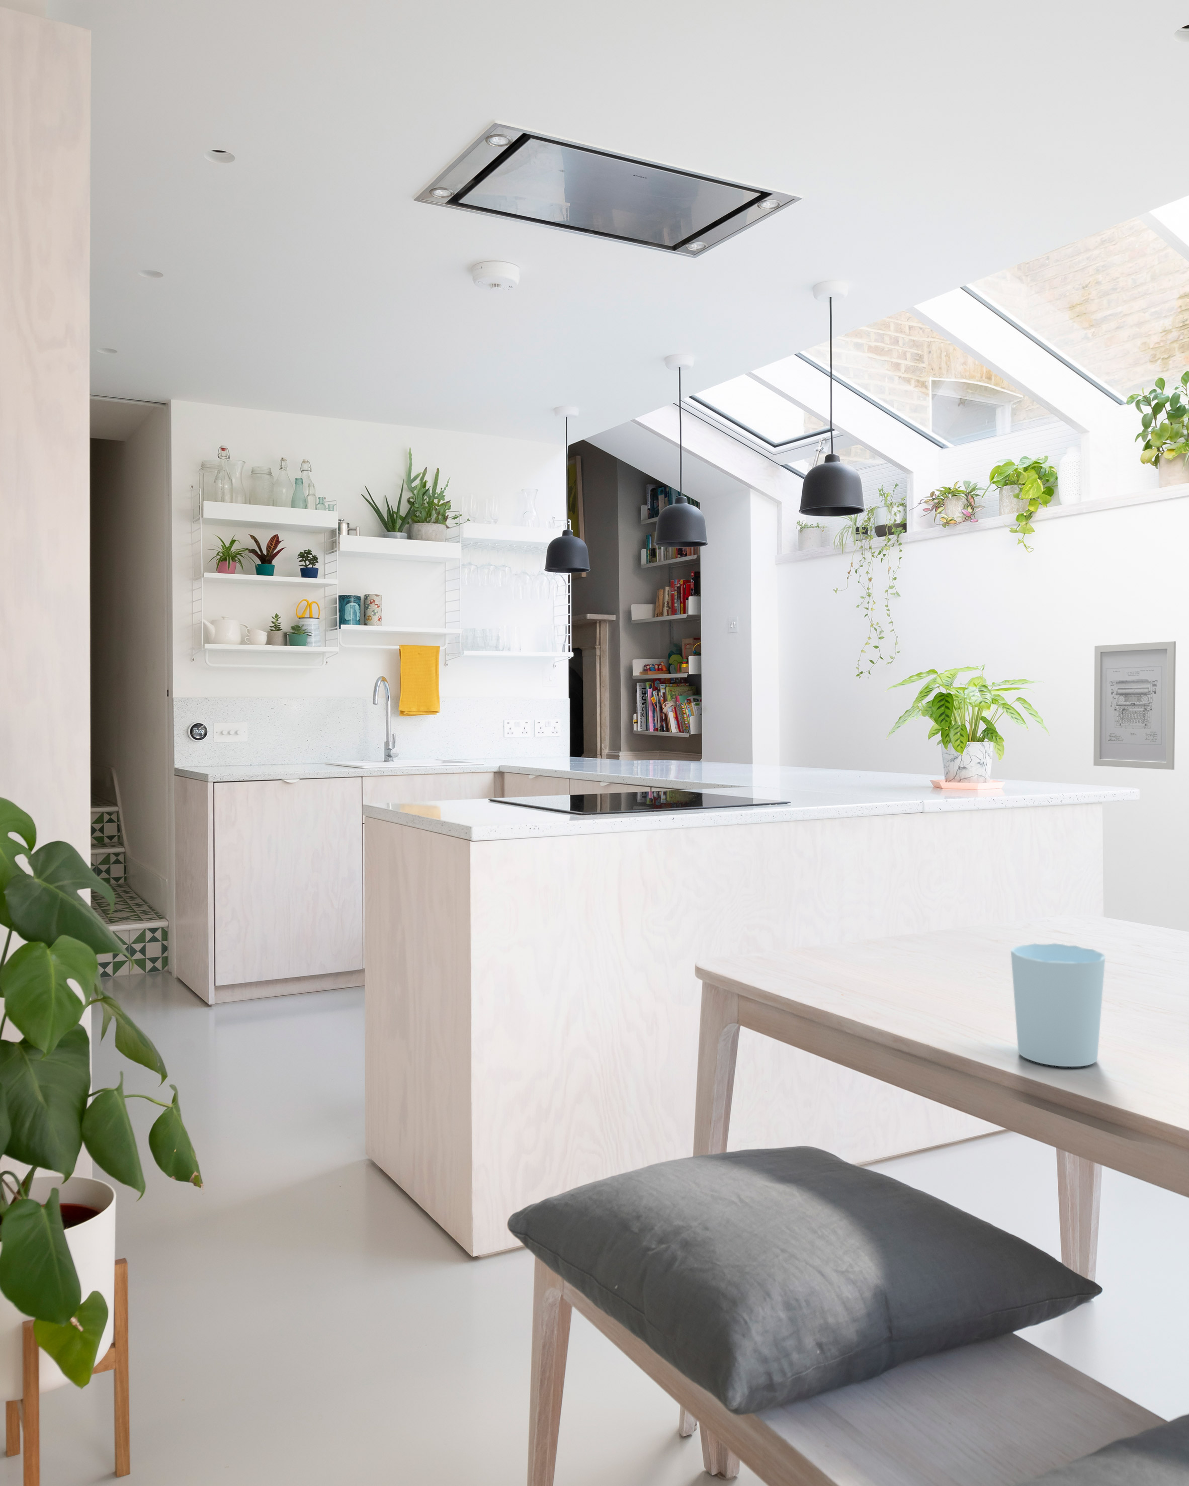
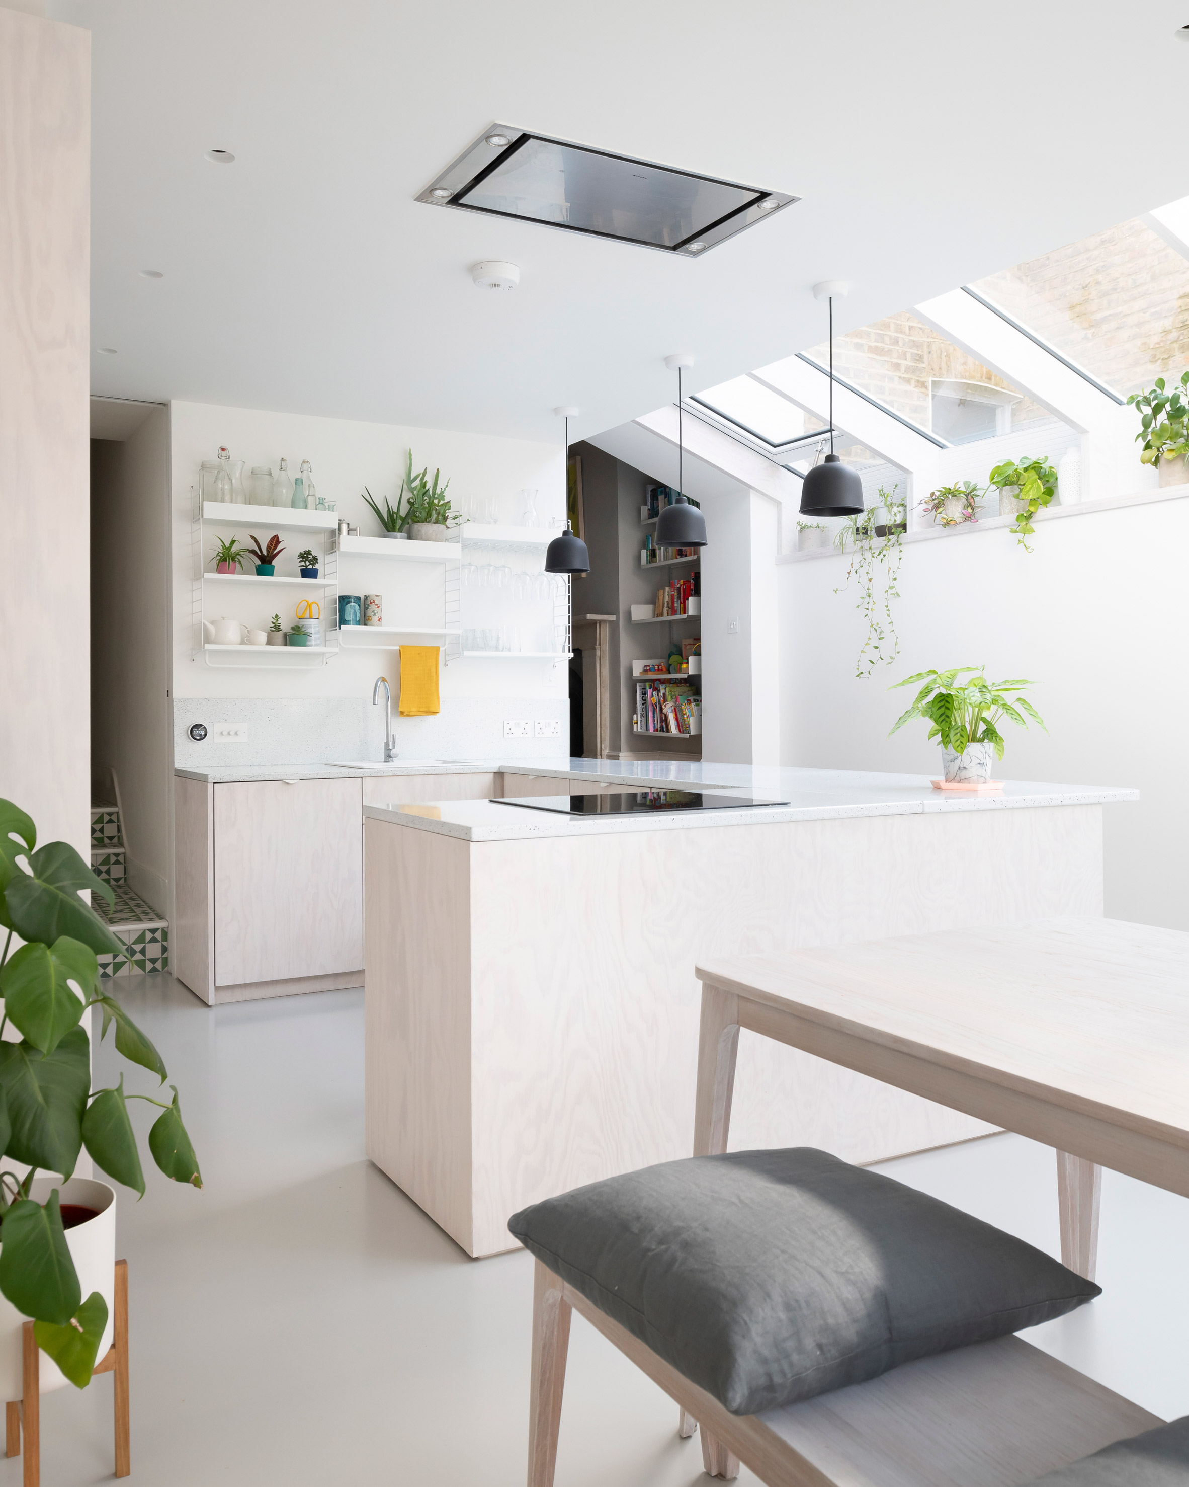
- wall art [1093,640,1177,770]
- cup [1011,943,1105,1067]
